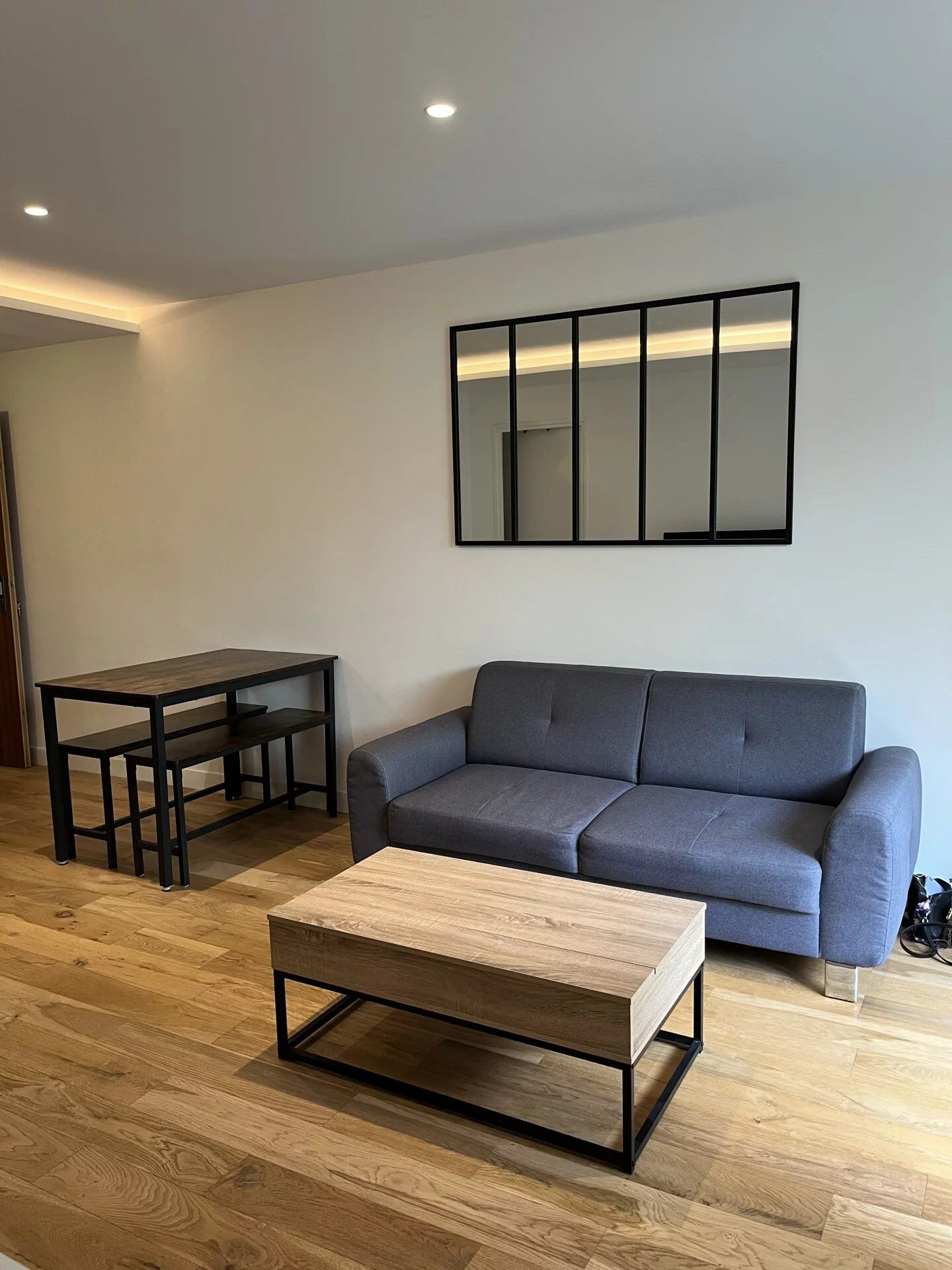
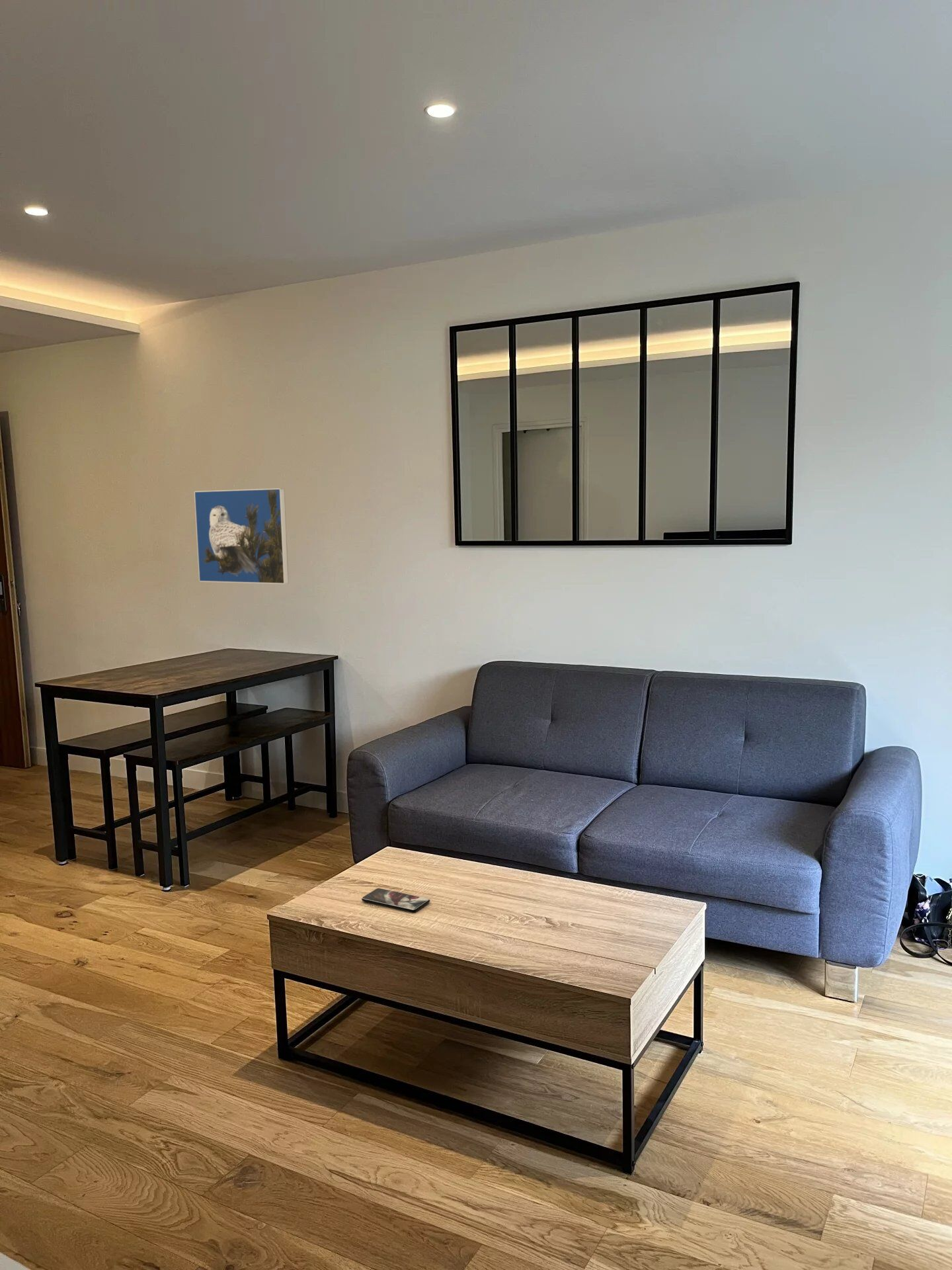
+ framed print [194,487,290,585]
+ smartphone [361,888,430,913]
